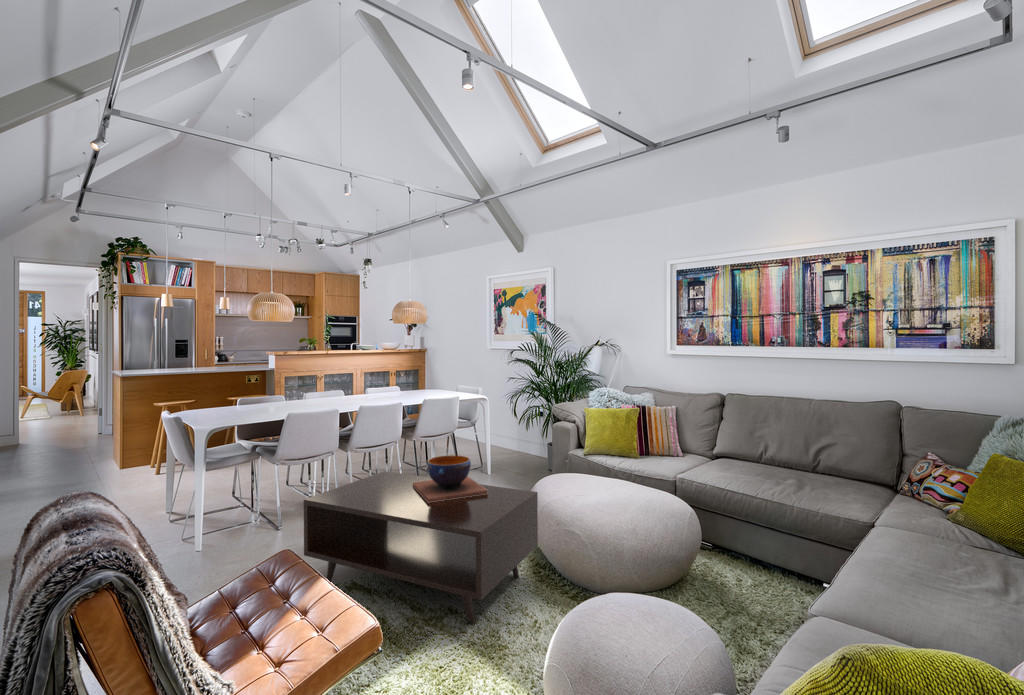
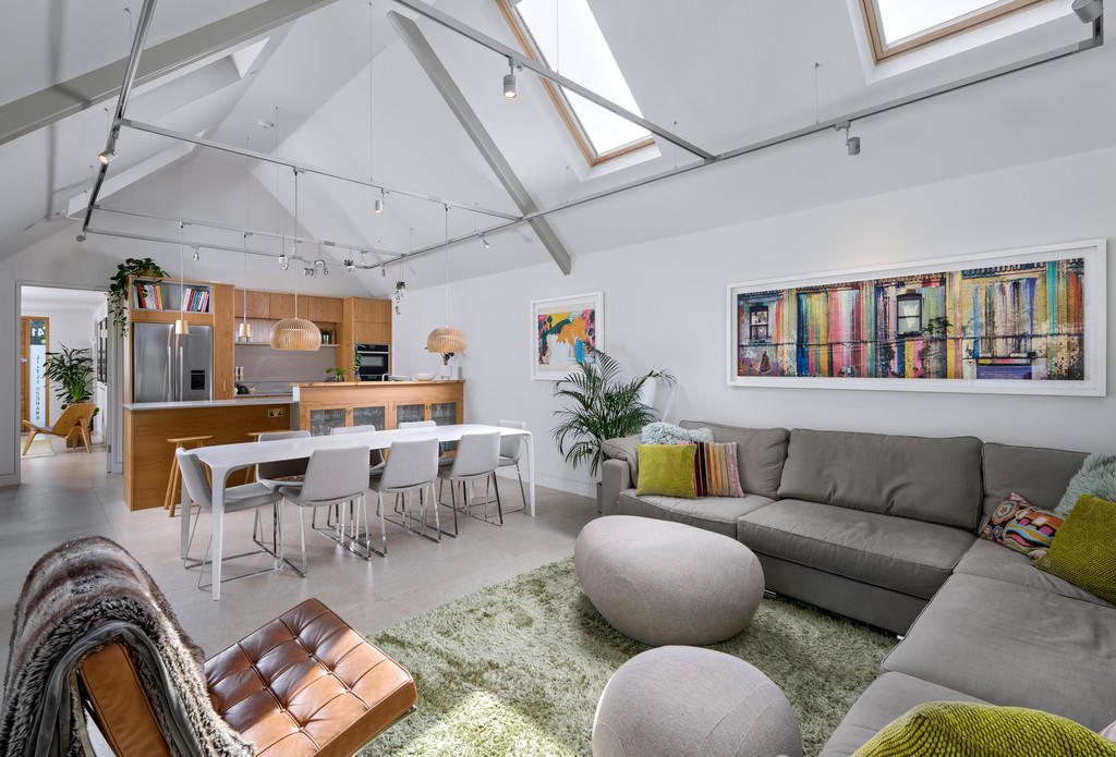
- coffee table [303,470,539,625]
- decorative bowl [413,454,488,503]
